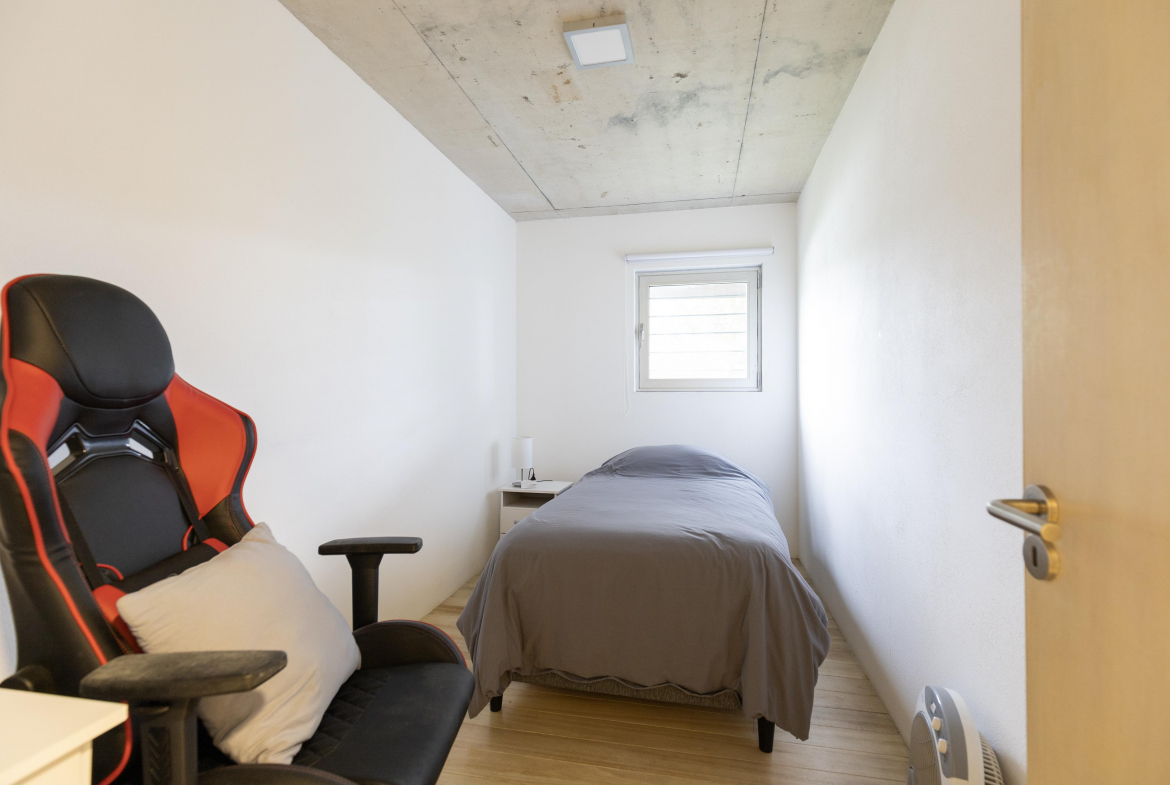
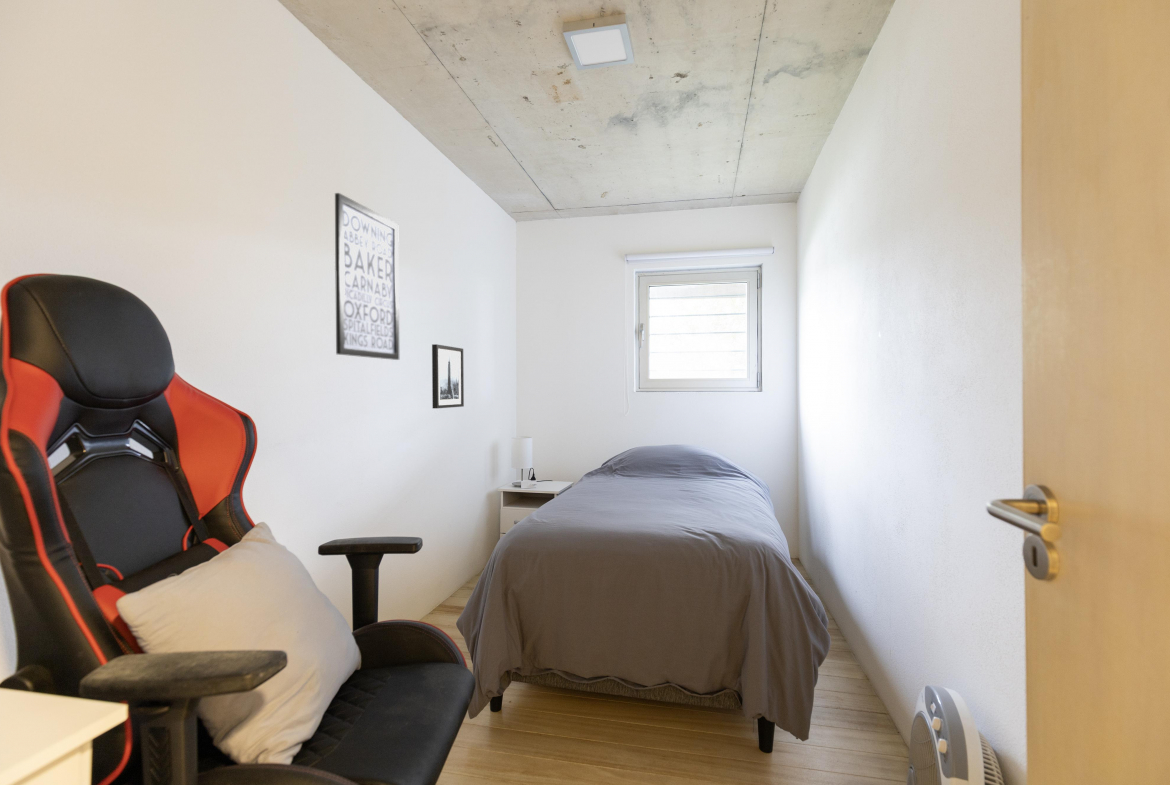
+ wall art [334,192,400,361]
+ wall art [431,343,465,409]
